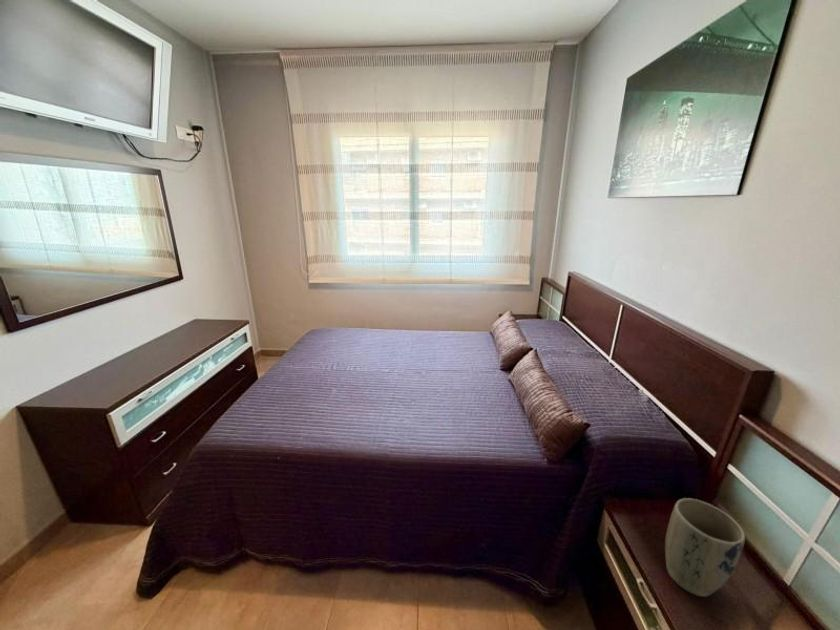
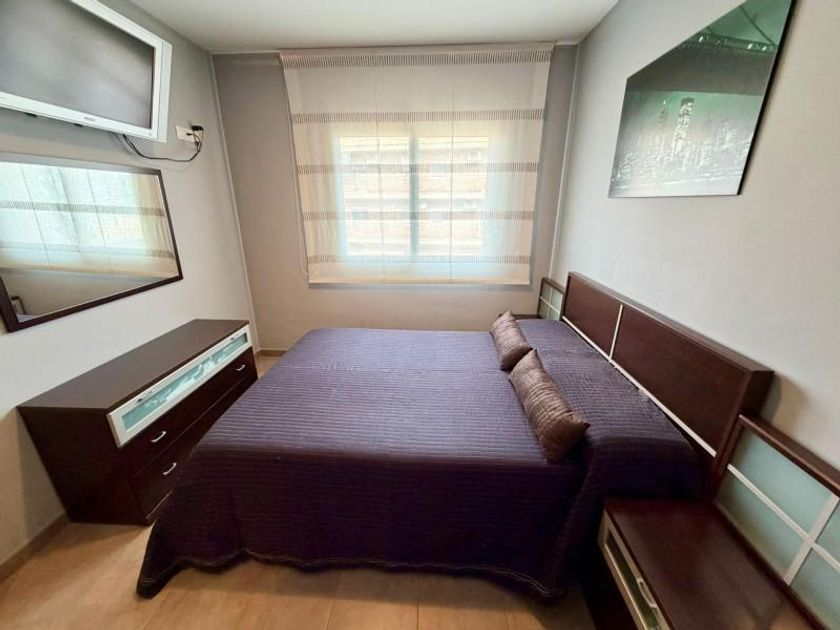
- plant pot [664,497,746,598]
